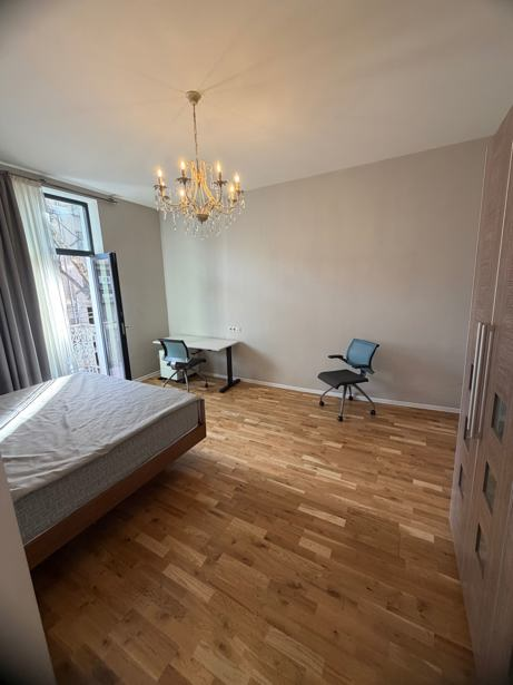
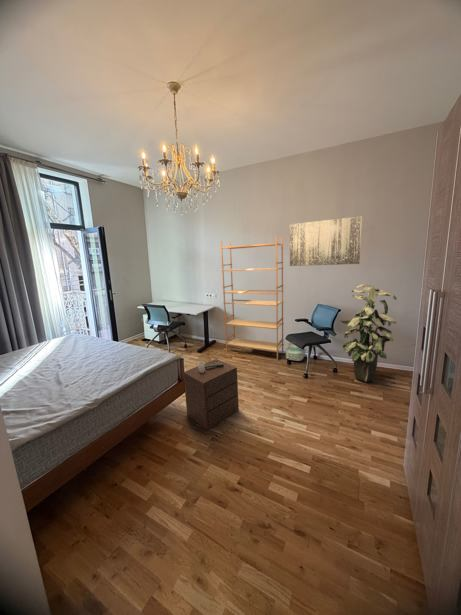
+ indoor plant [339,283,397,383]
+ wall art [289,215,363,267]
+ bookshelf [219,235,285,361]
+ nightstand [182,358,240,431]
+ backpack [285,342,306,362]
